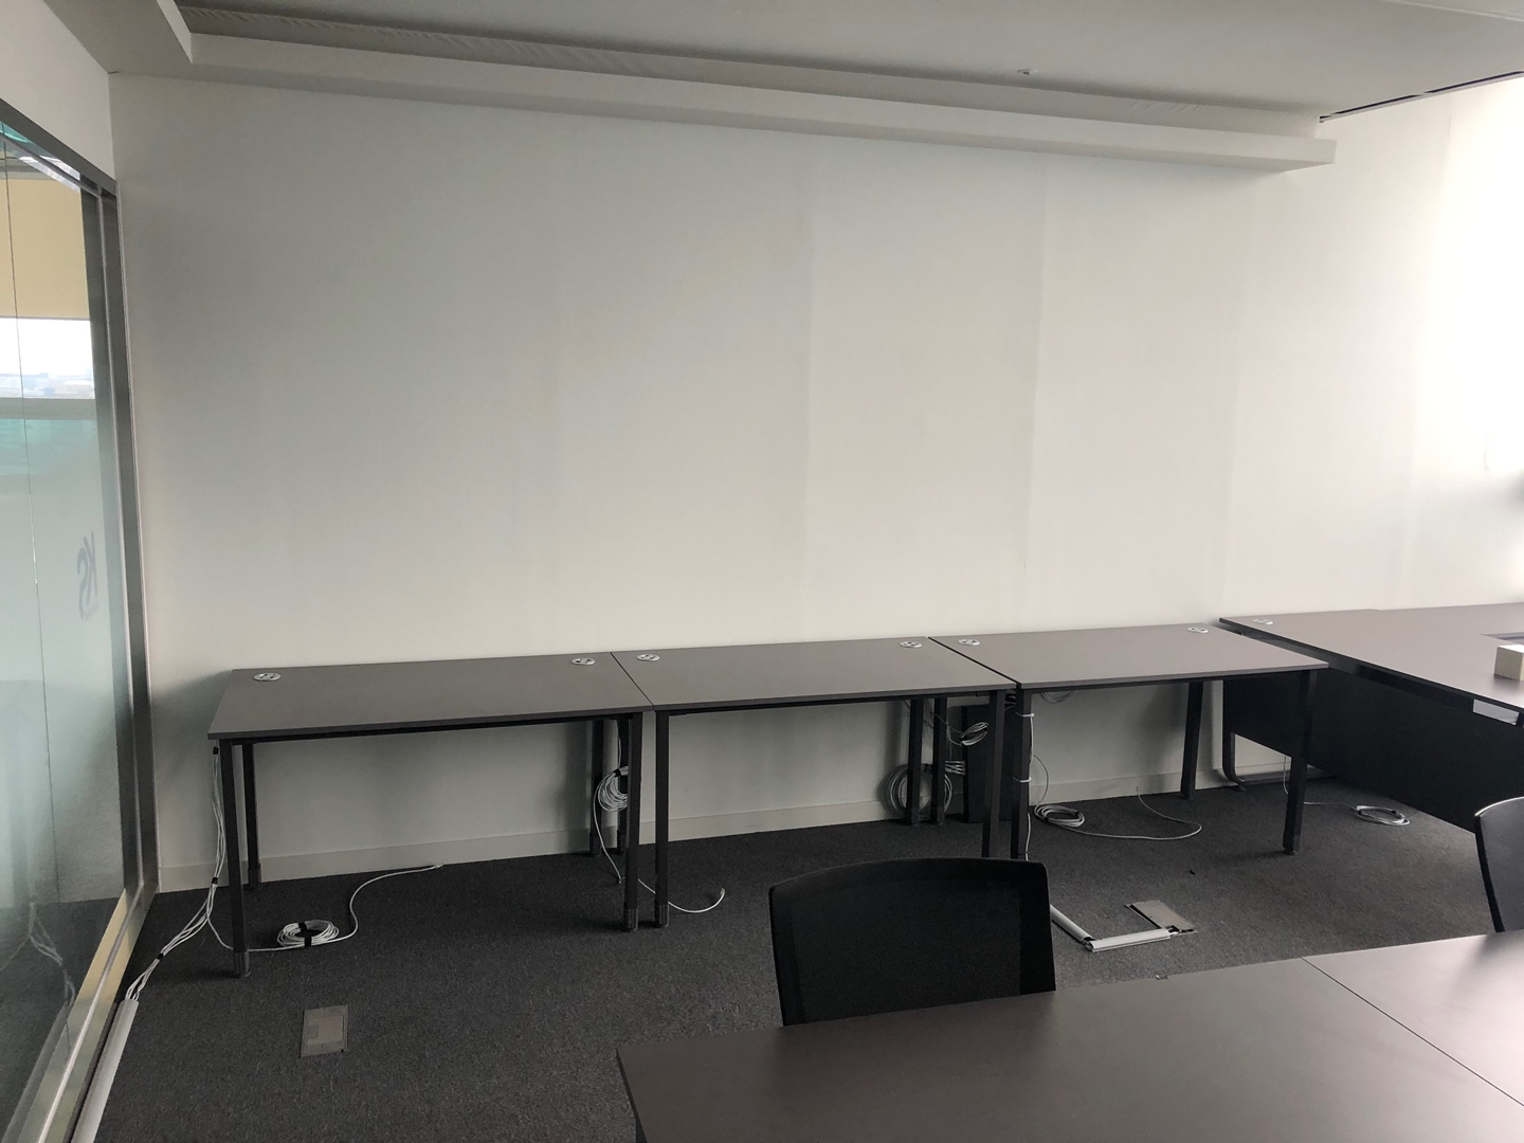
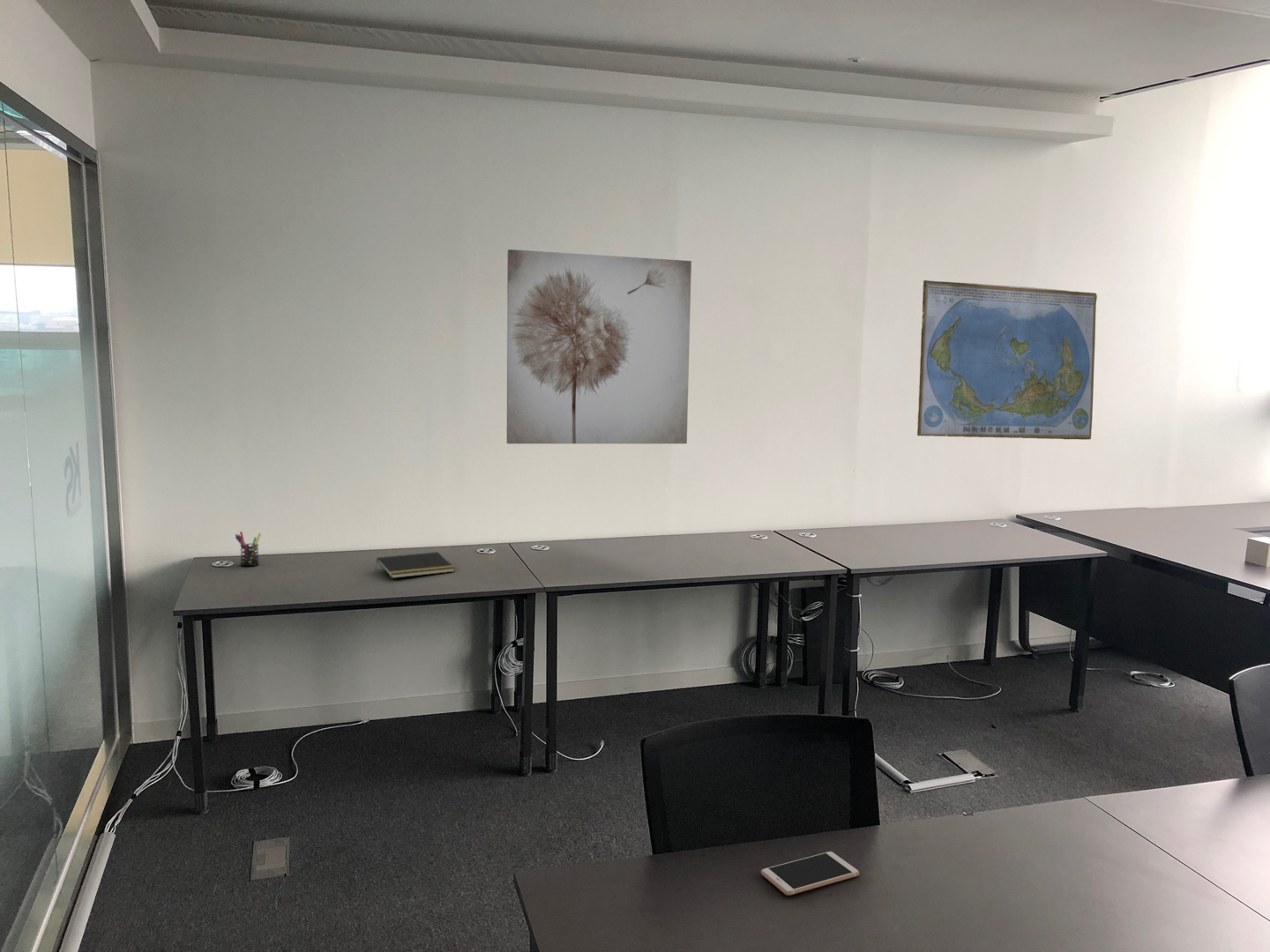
+ pen holder [235,531,262,567]
+ world map [916,279,1098,441]
+ notepad [374,551,456,579]
+ smartphone [760,851,860,896]
+ wall art [506,249,692,444]
